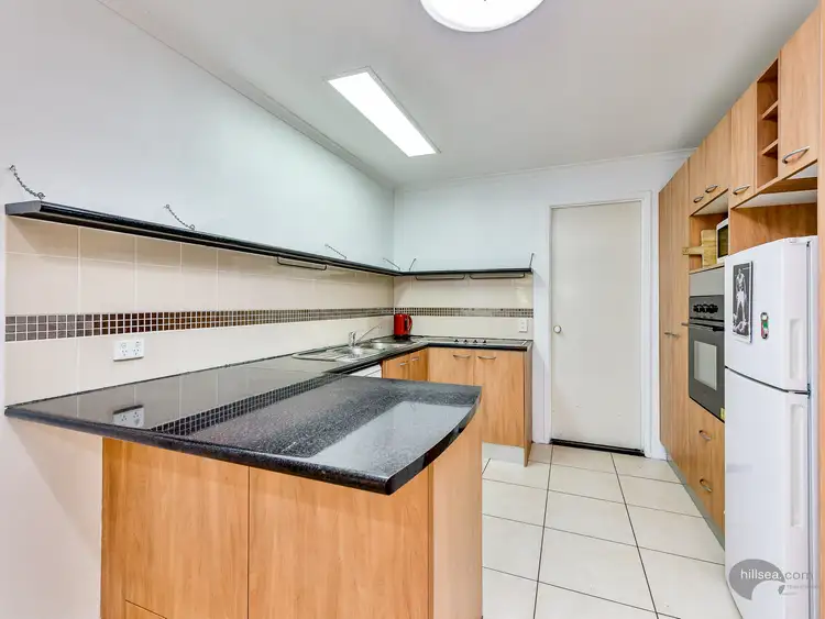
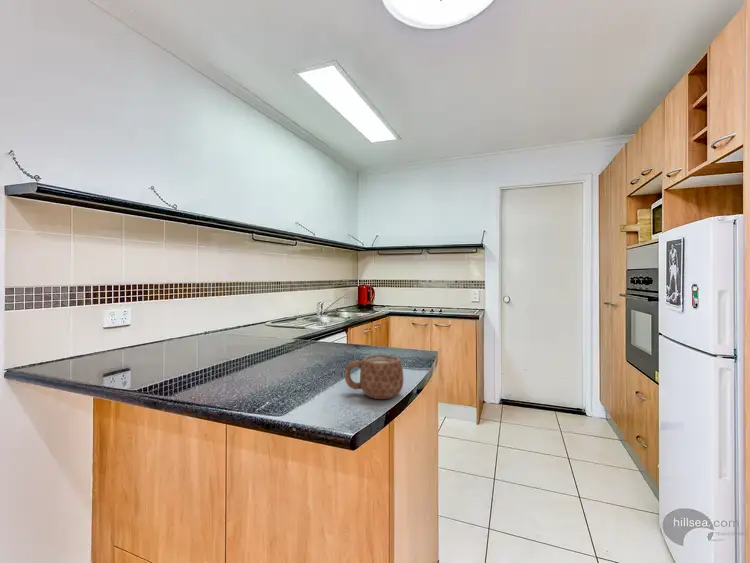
+ mug [344,354,405,400]
